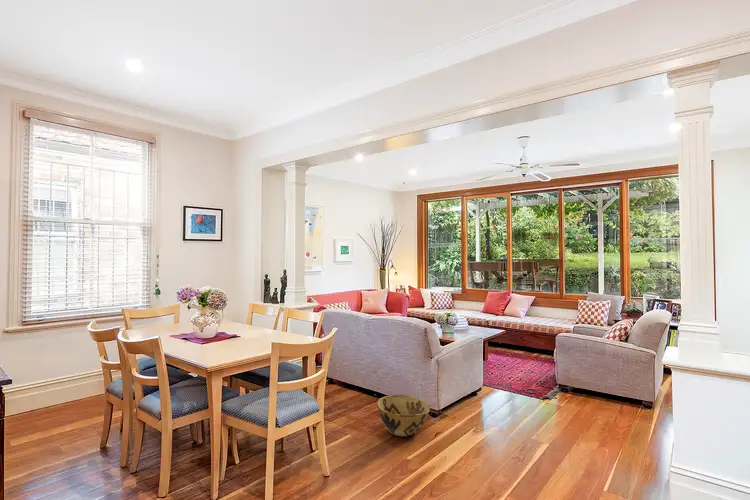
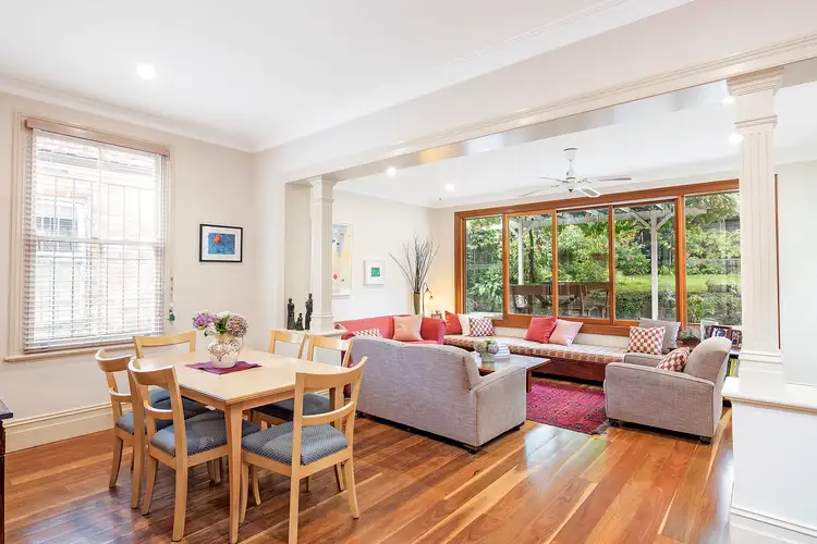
- woven basket [376,394,431,437]
